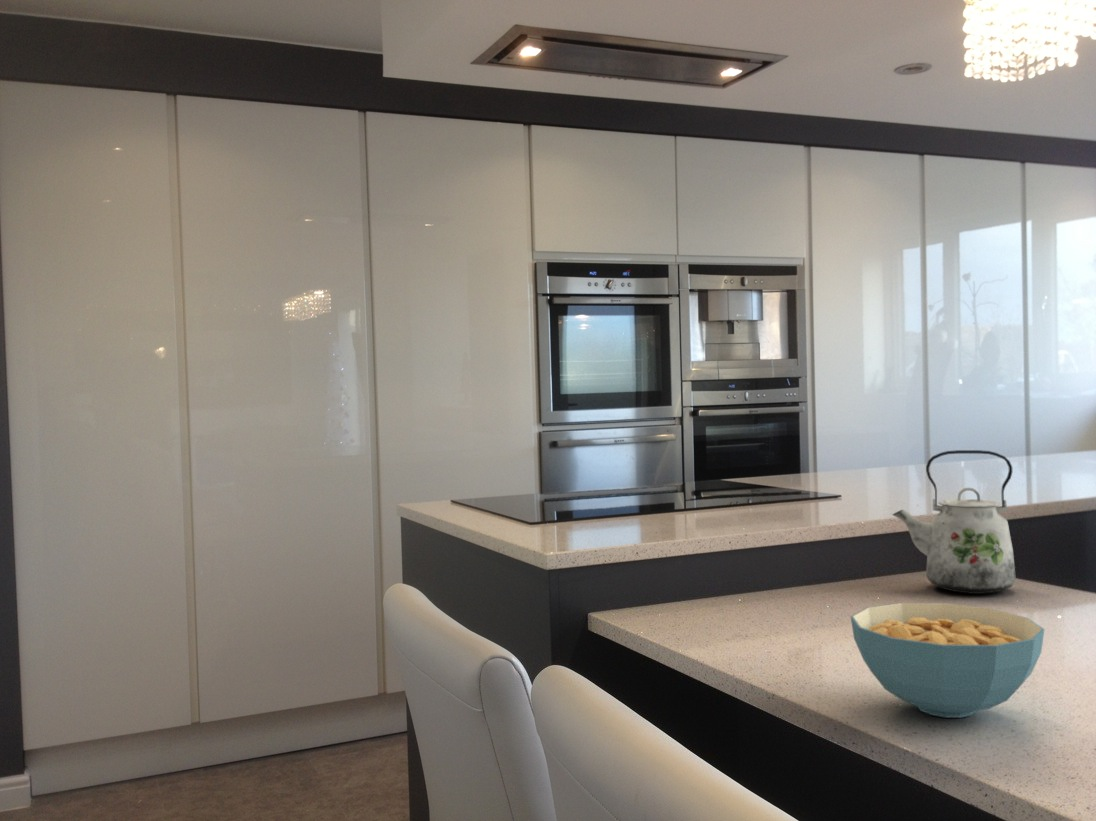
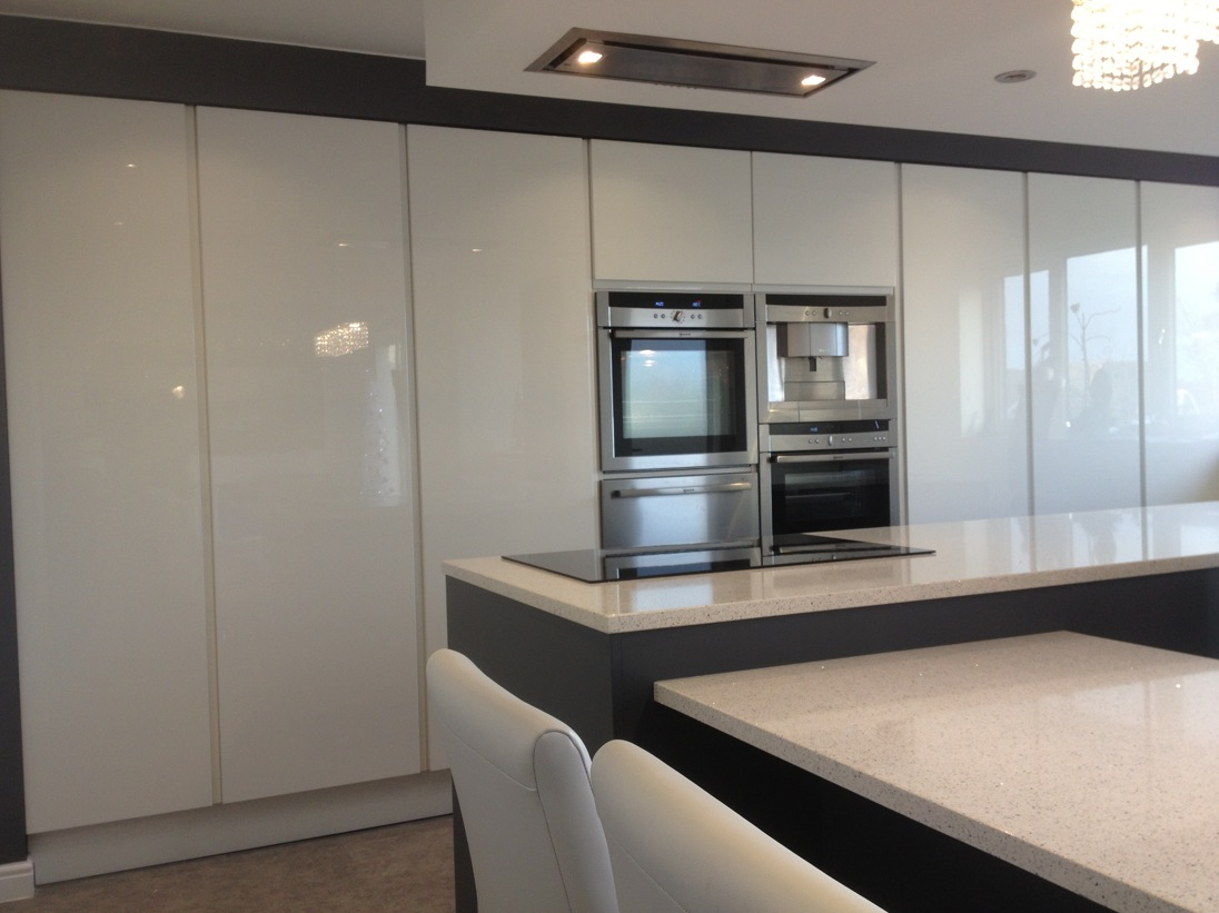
- cereal bowl [850,602,1045,719]
- kettle [891,449,1017,595]
